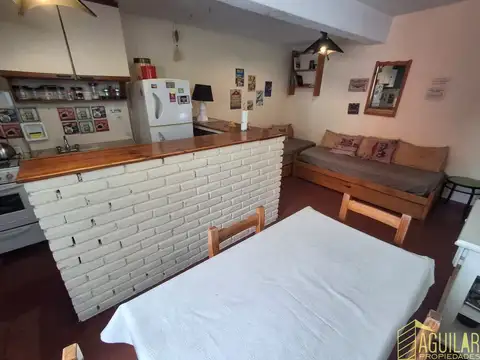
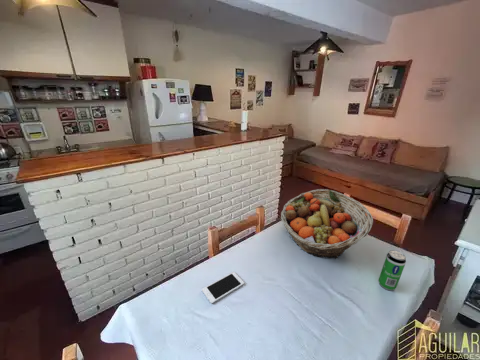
+ beverage can [378,249,407,291]
+ cell phone [201,271,245,304]
+ fruit basket [280,188,374,259]
